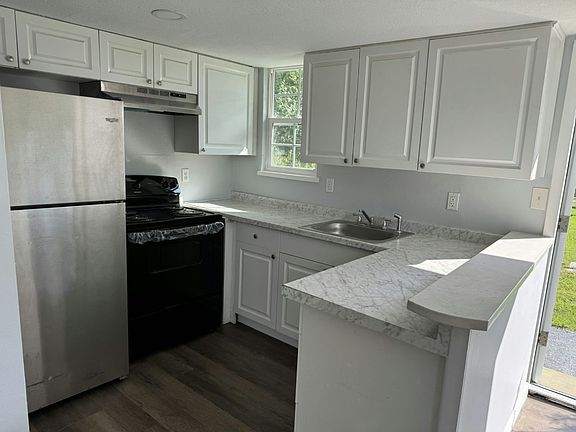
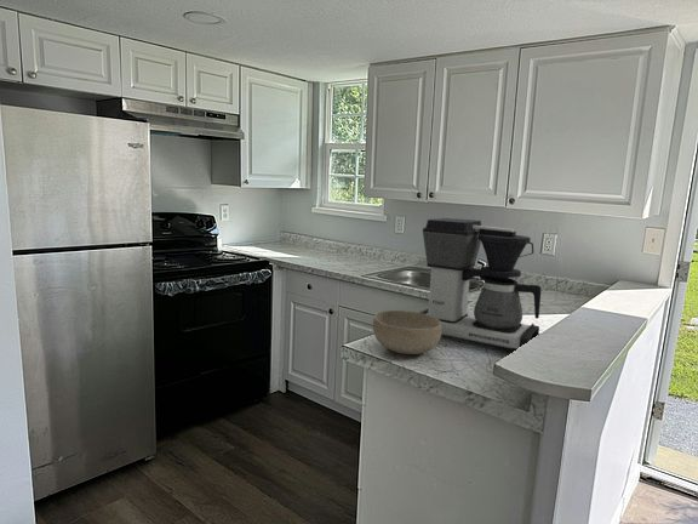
+ bowl [372,309,442,355]
+ coffee maker [419,217,543,354]
